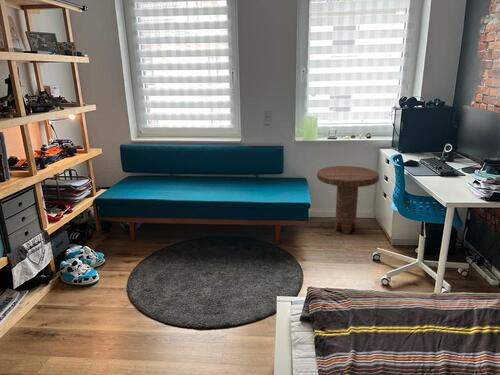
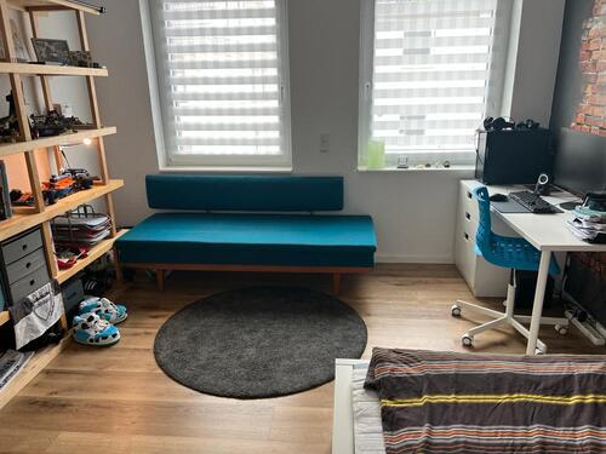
- side table [316,165,380,235]
